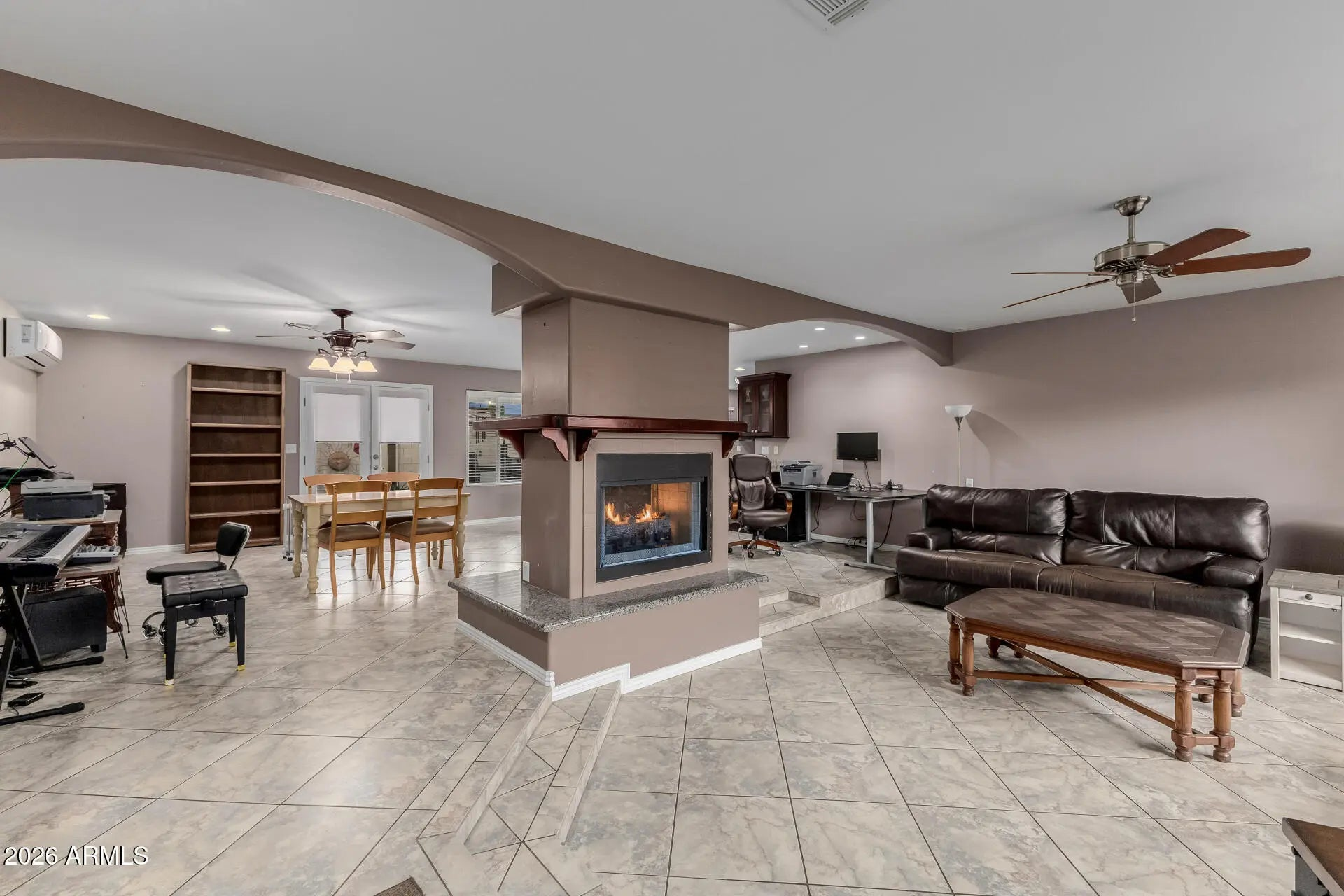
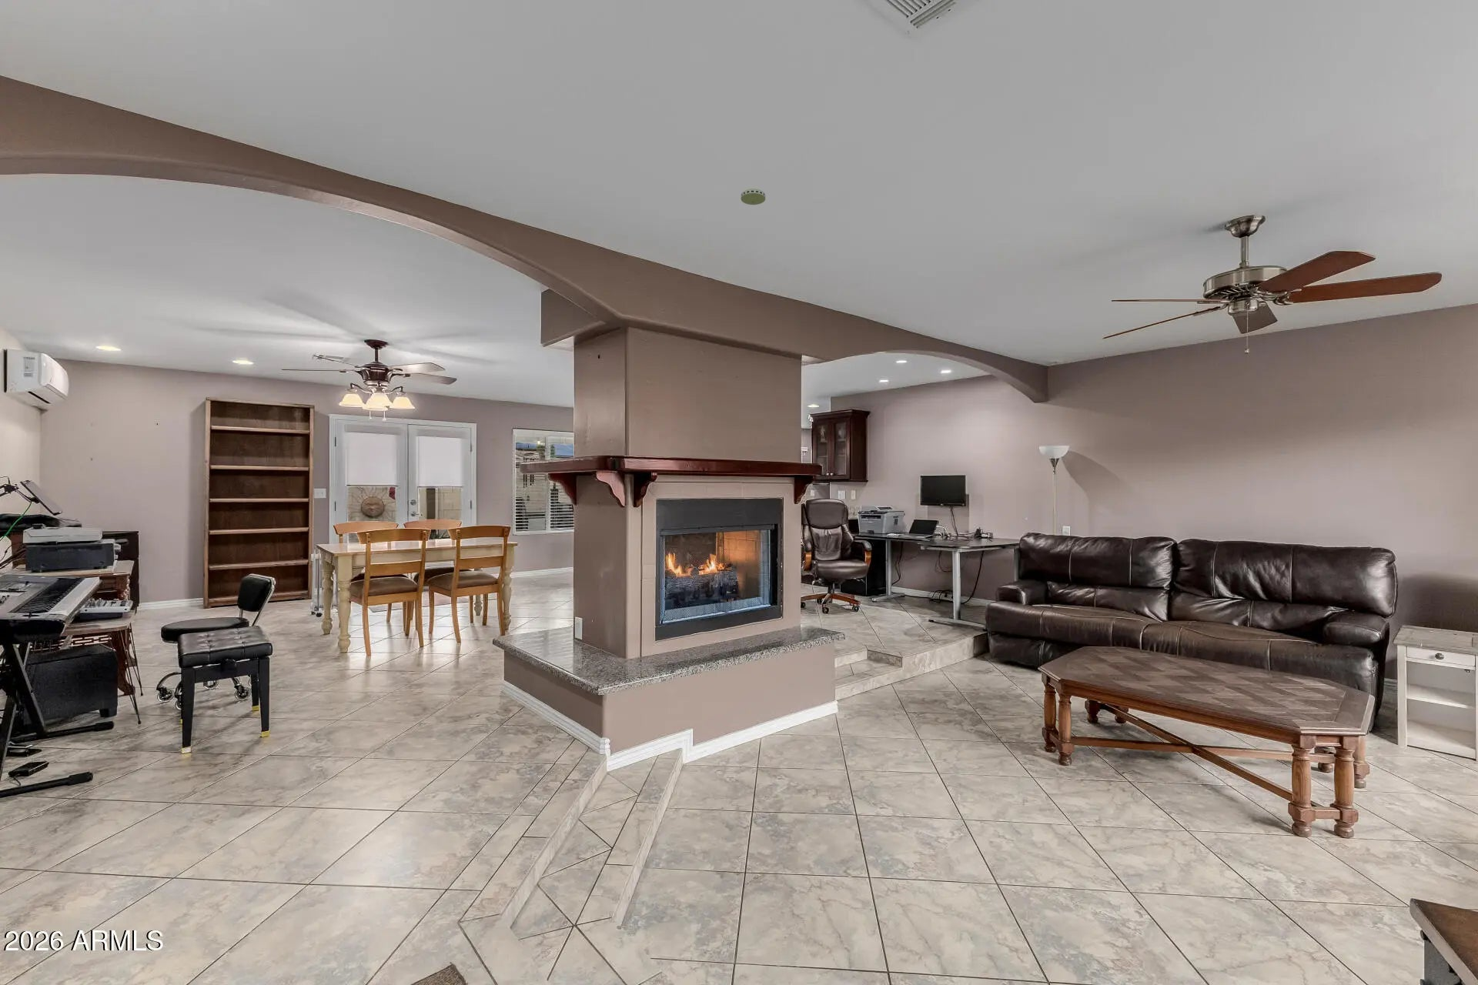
+ smoke detector [740,188,765,206]
